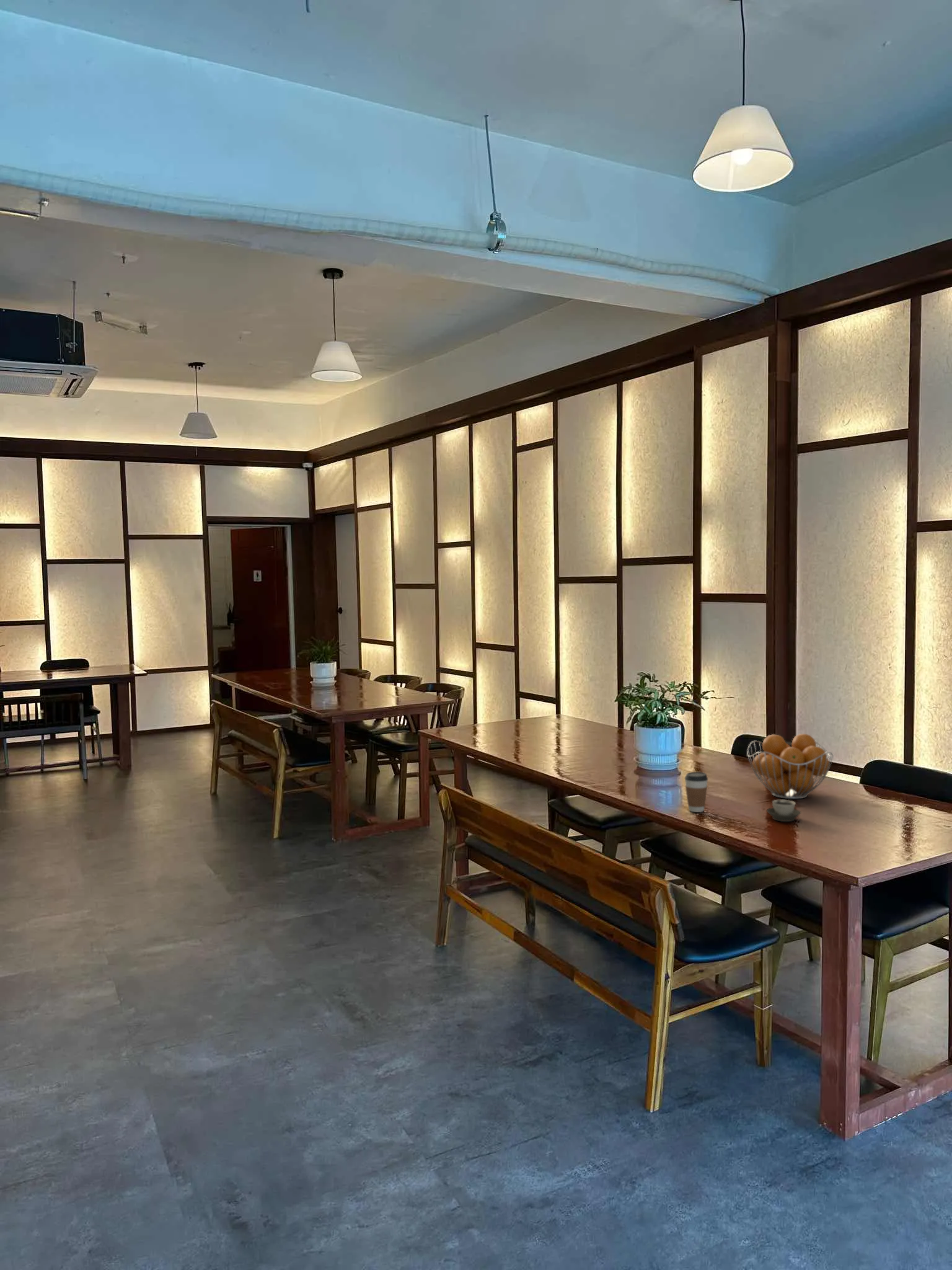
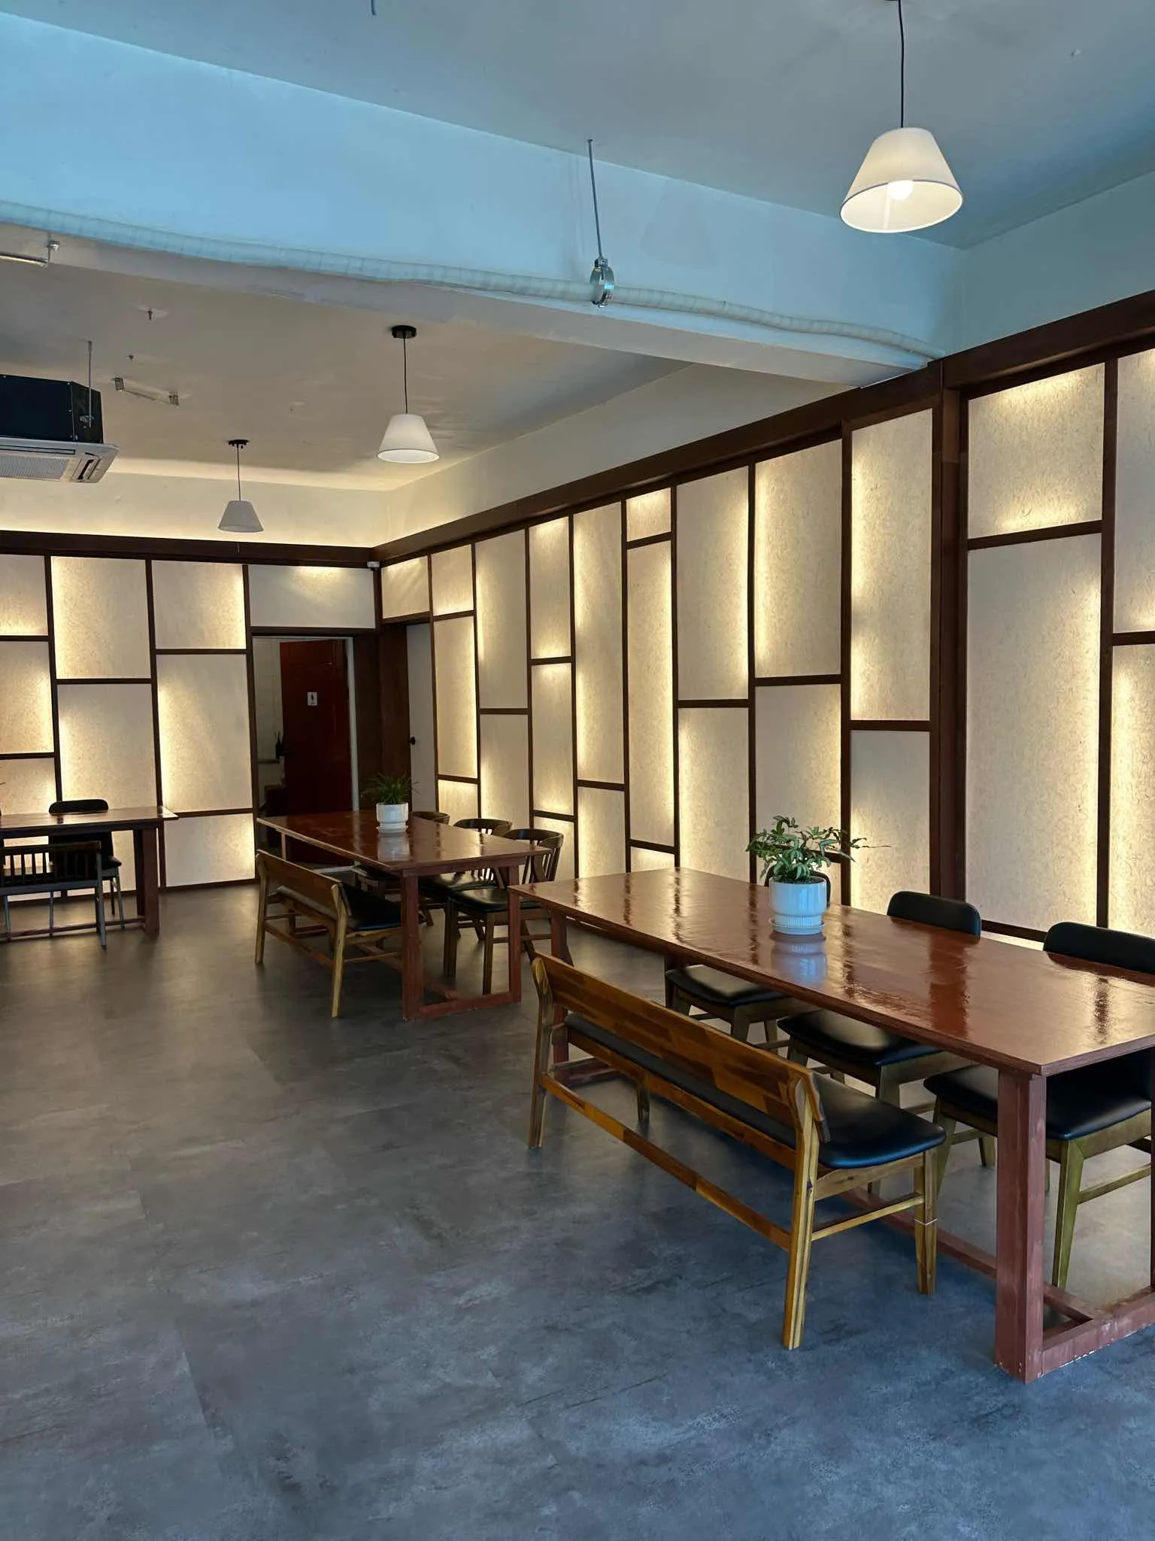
- coffee cup [684,771,708,813]
- cup [766,799,801,822]
- fruit basket [747,733,834,799]
